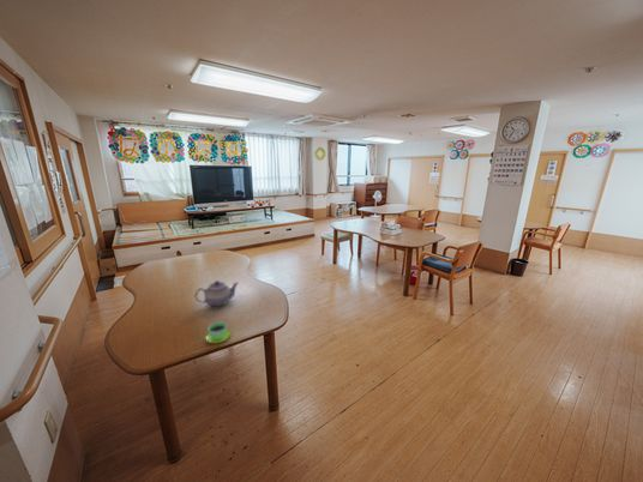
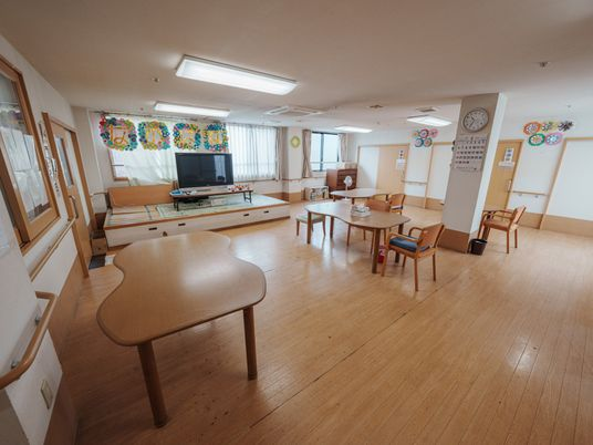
- cup [204,320,232,344]
- teapot [194,279,240,308]
